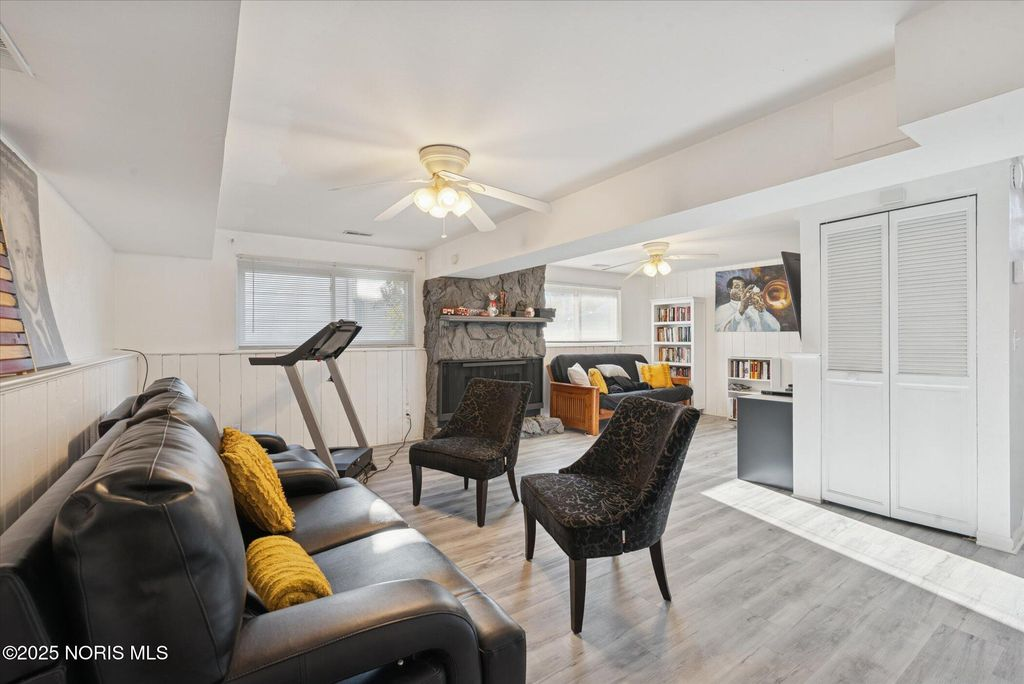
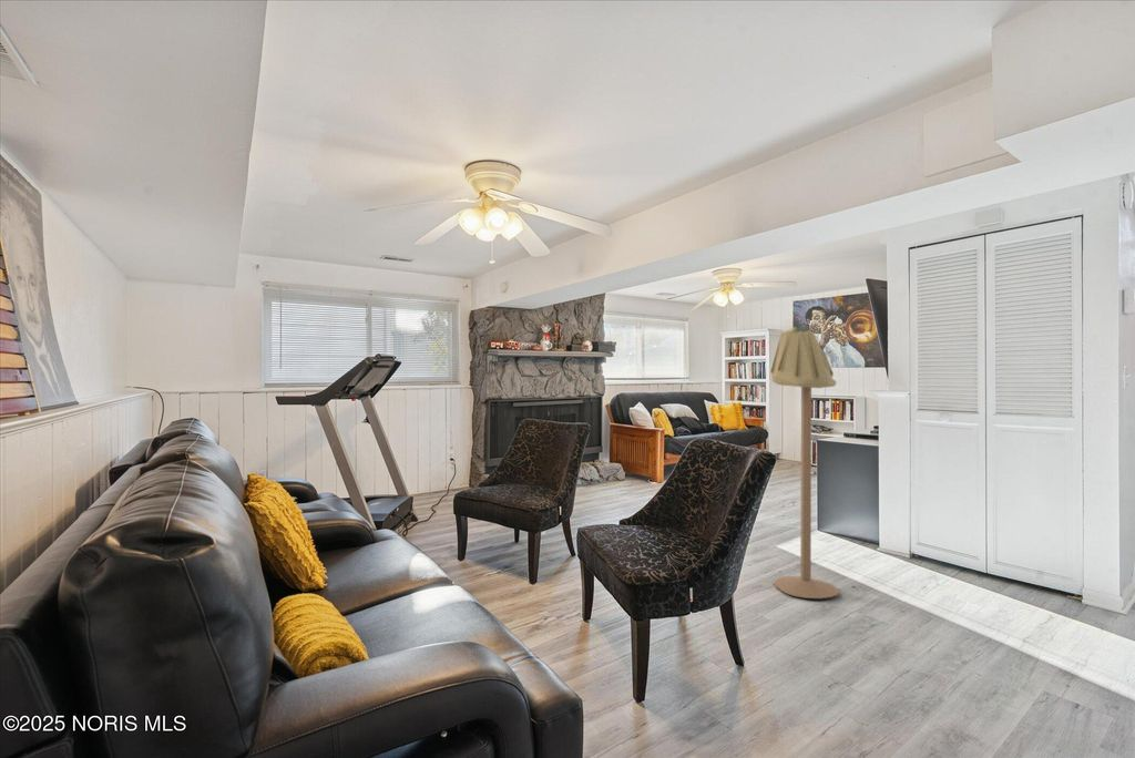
+ floor lamp [769,326,840,600]
